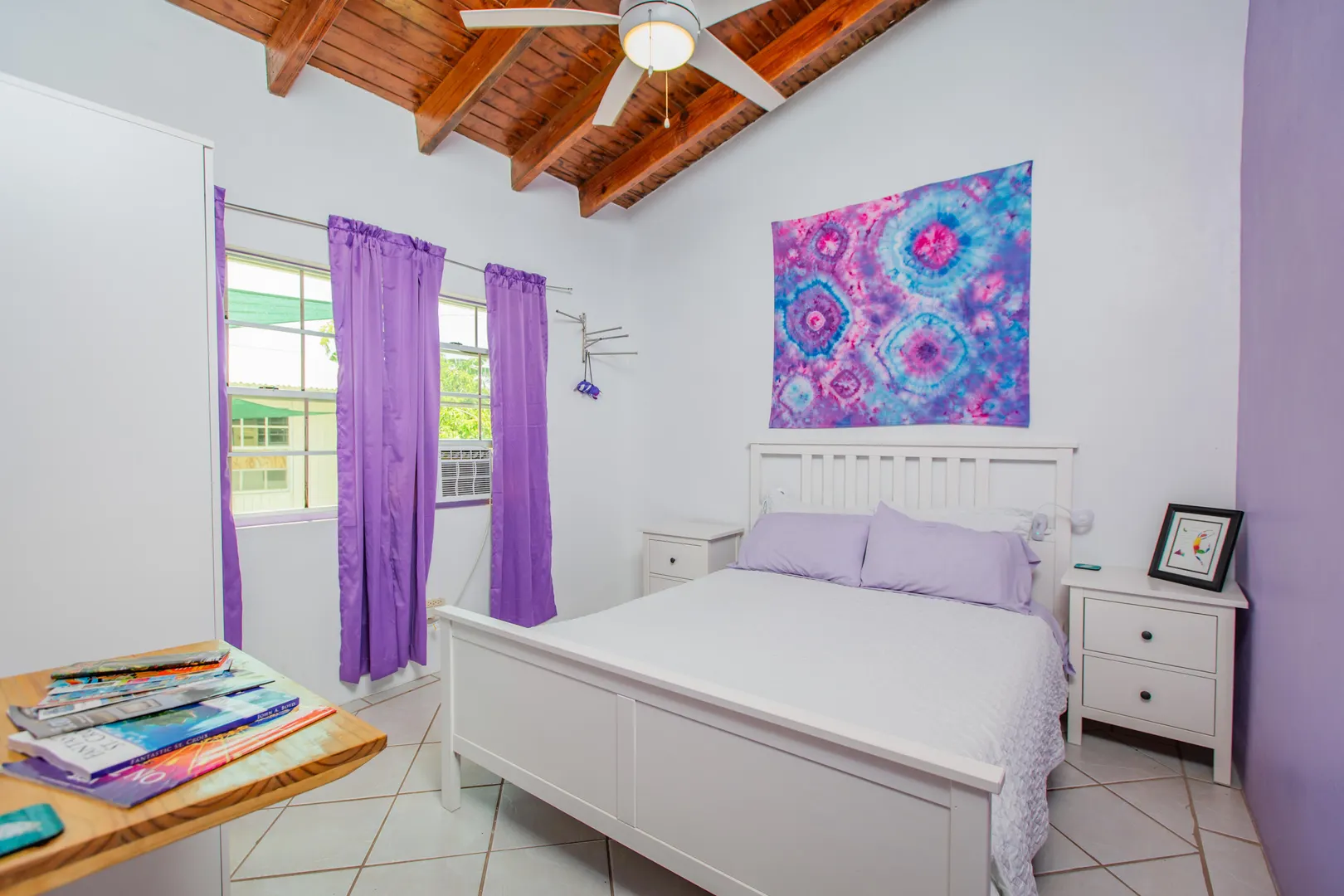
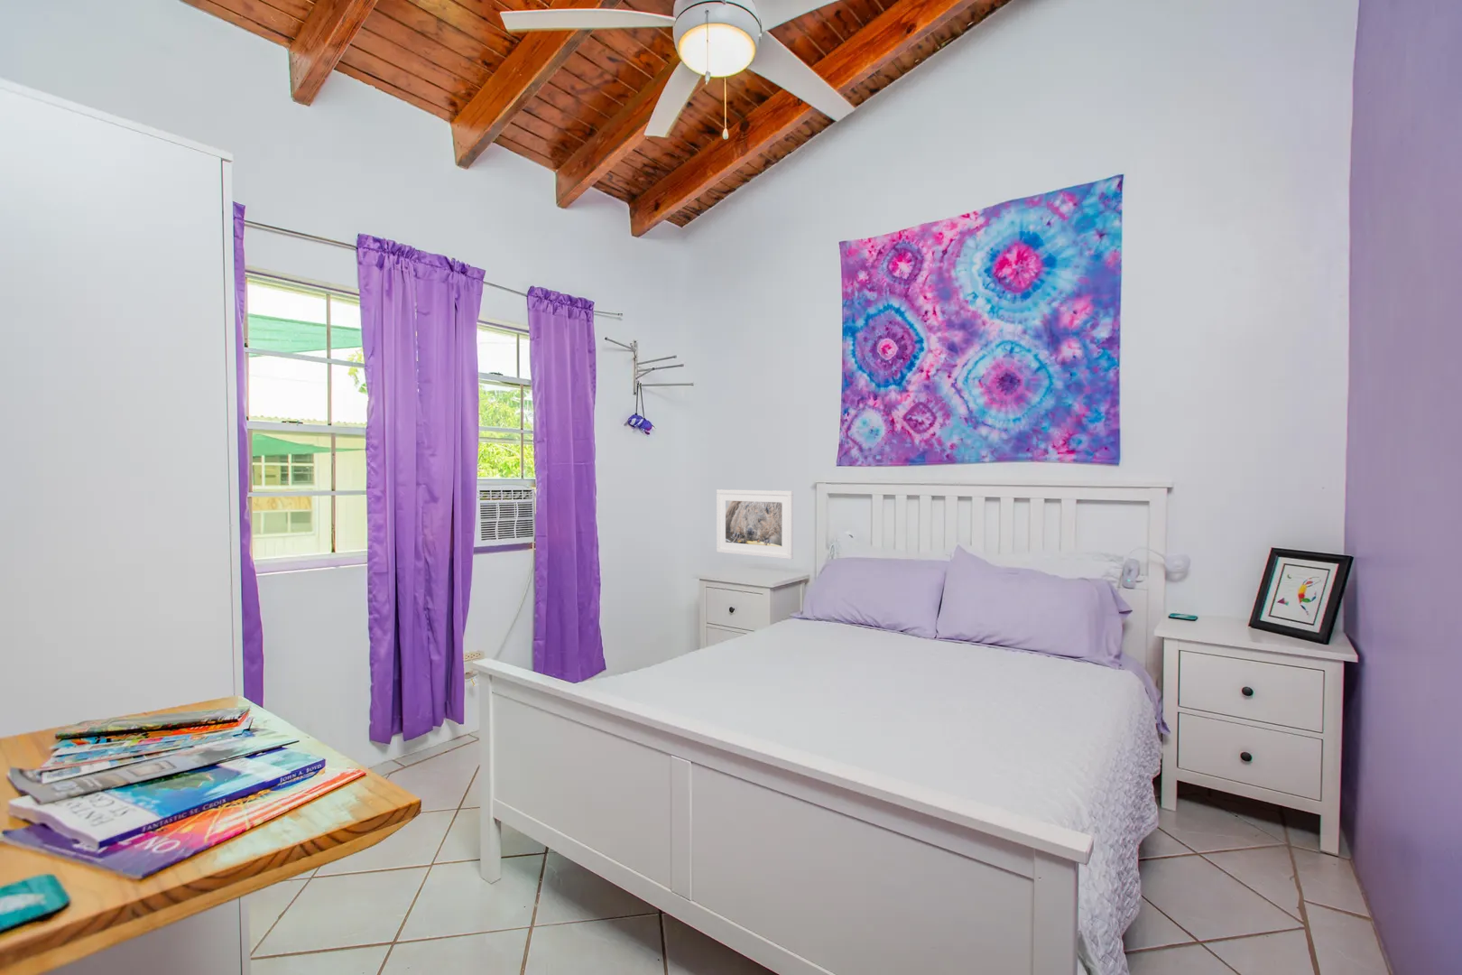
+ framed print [716,489,794,559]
